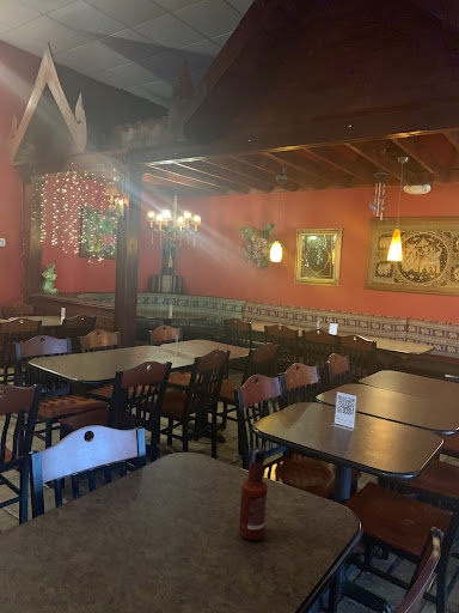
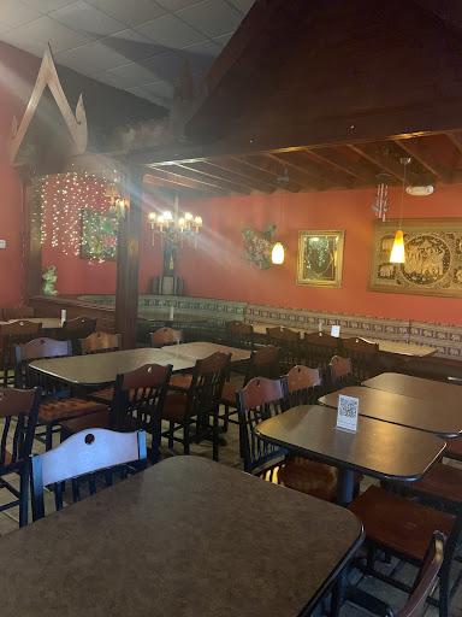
- tabasco sauce [238,447,269,541]
